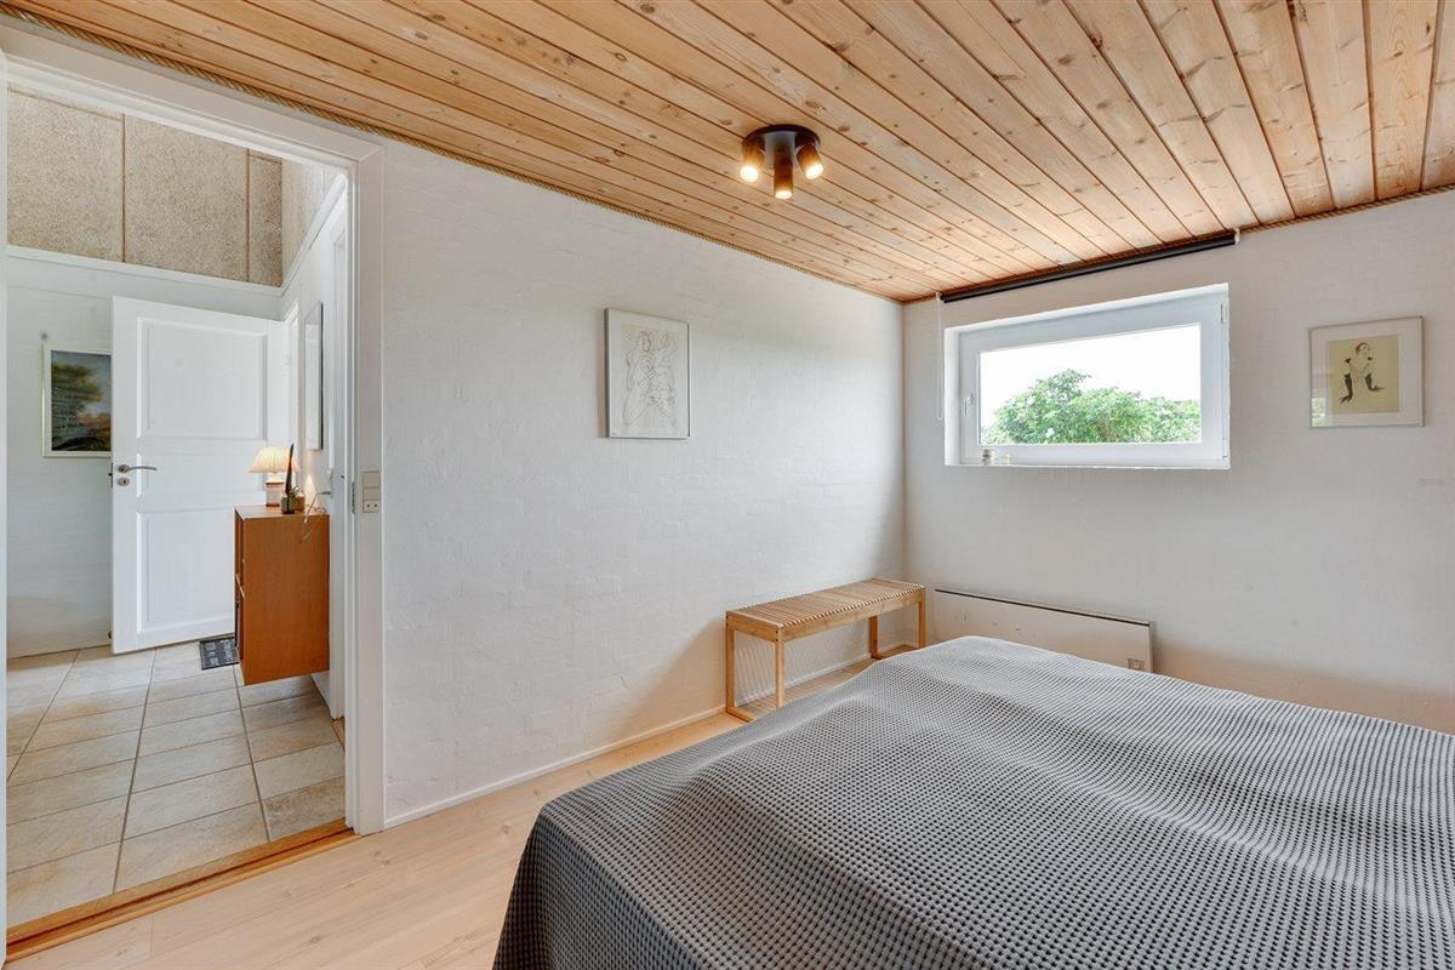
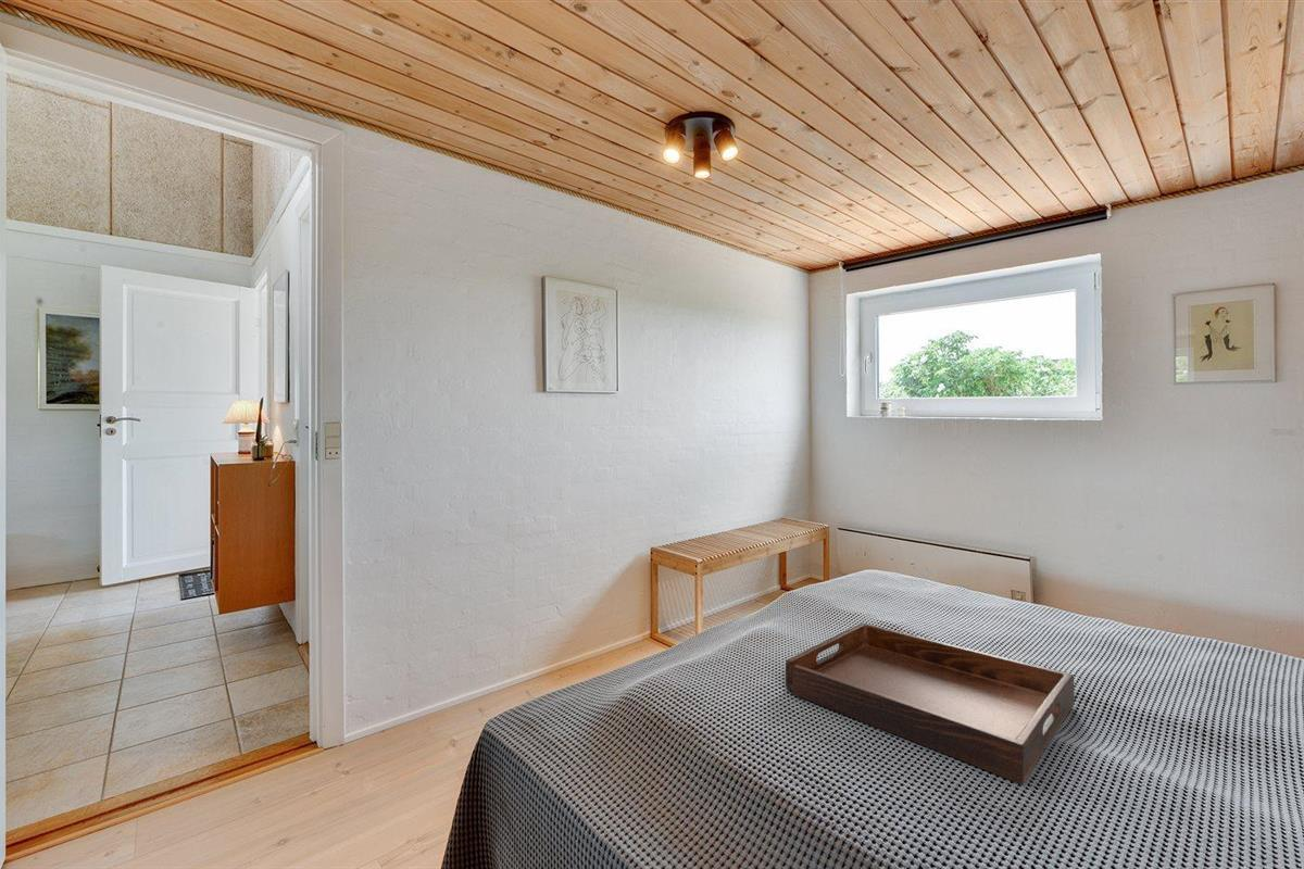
+ serving tray [785,622,1076,785]
